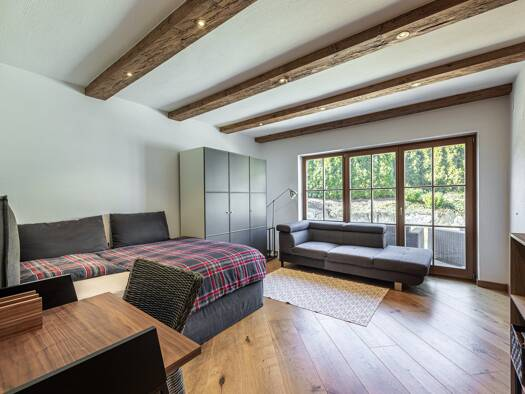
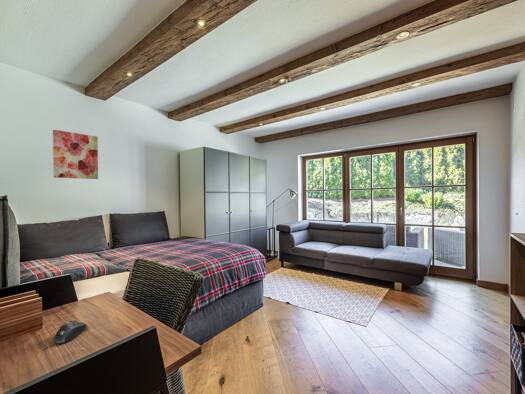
+ computer mouse [52,320,87,345]
+ wall art [52,129,99,180]
